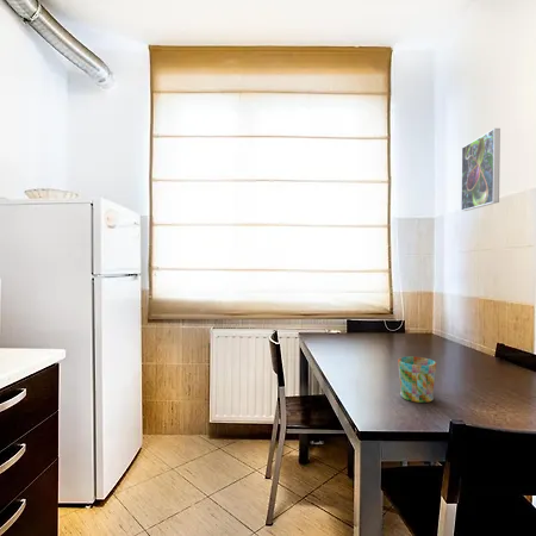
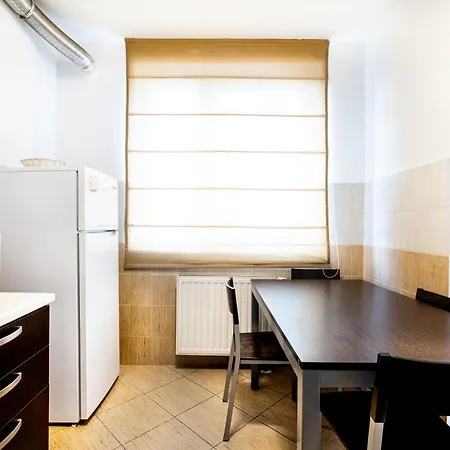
- mug [397,355,437,404]
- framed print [460,127,501,212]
